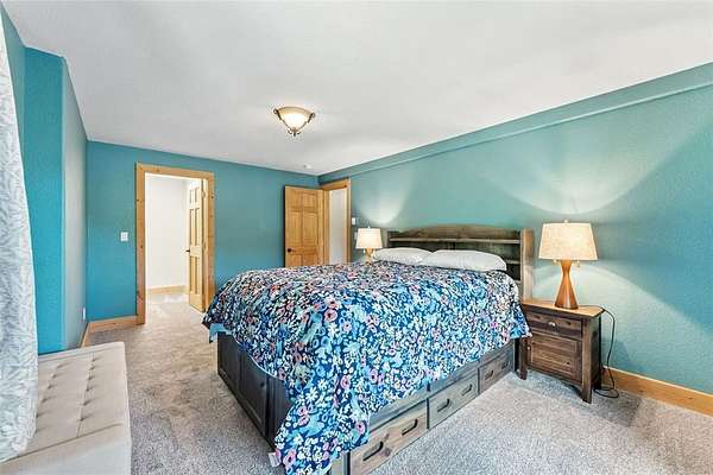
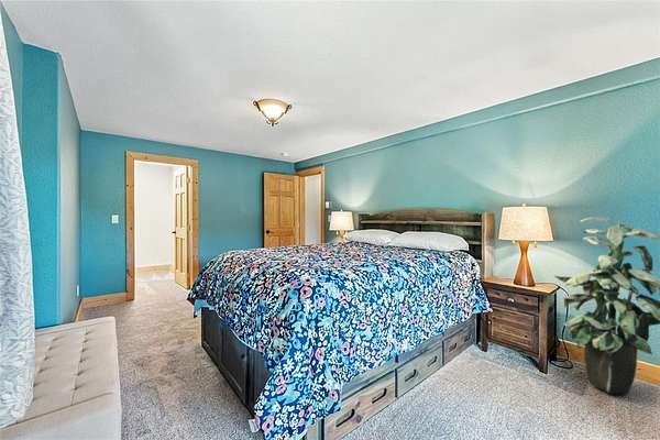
+ indoor plant [553,216,660,396]
